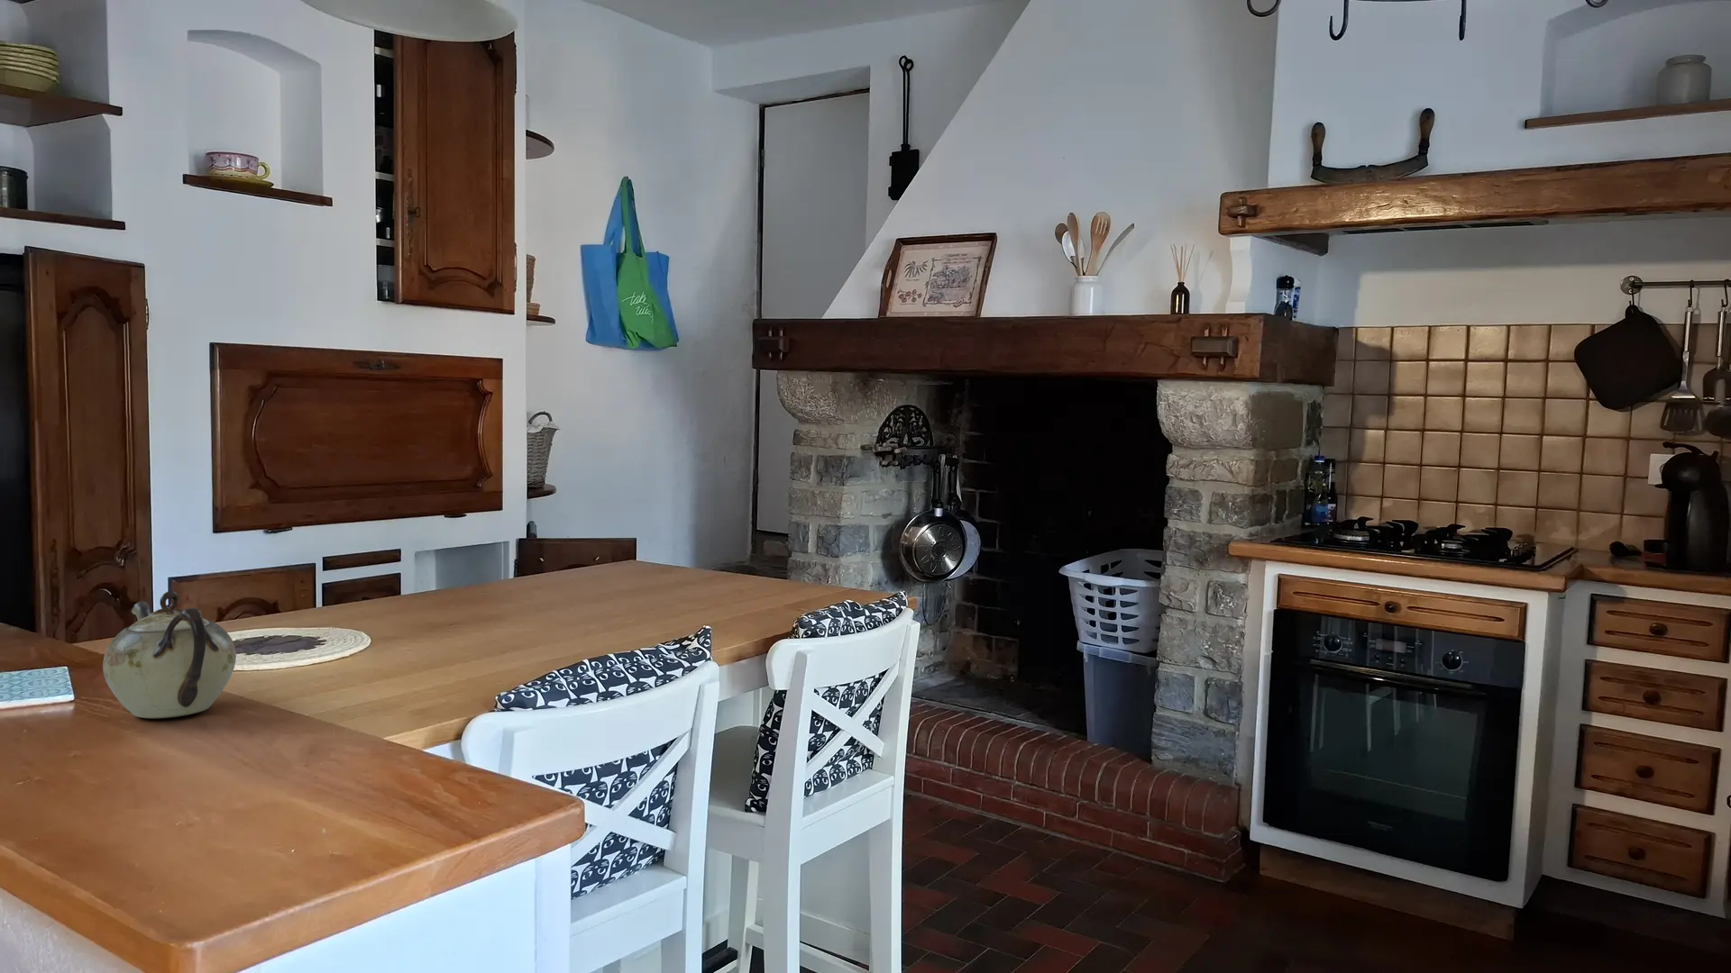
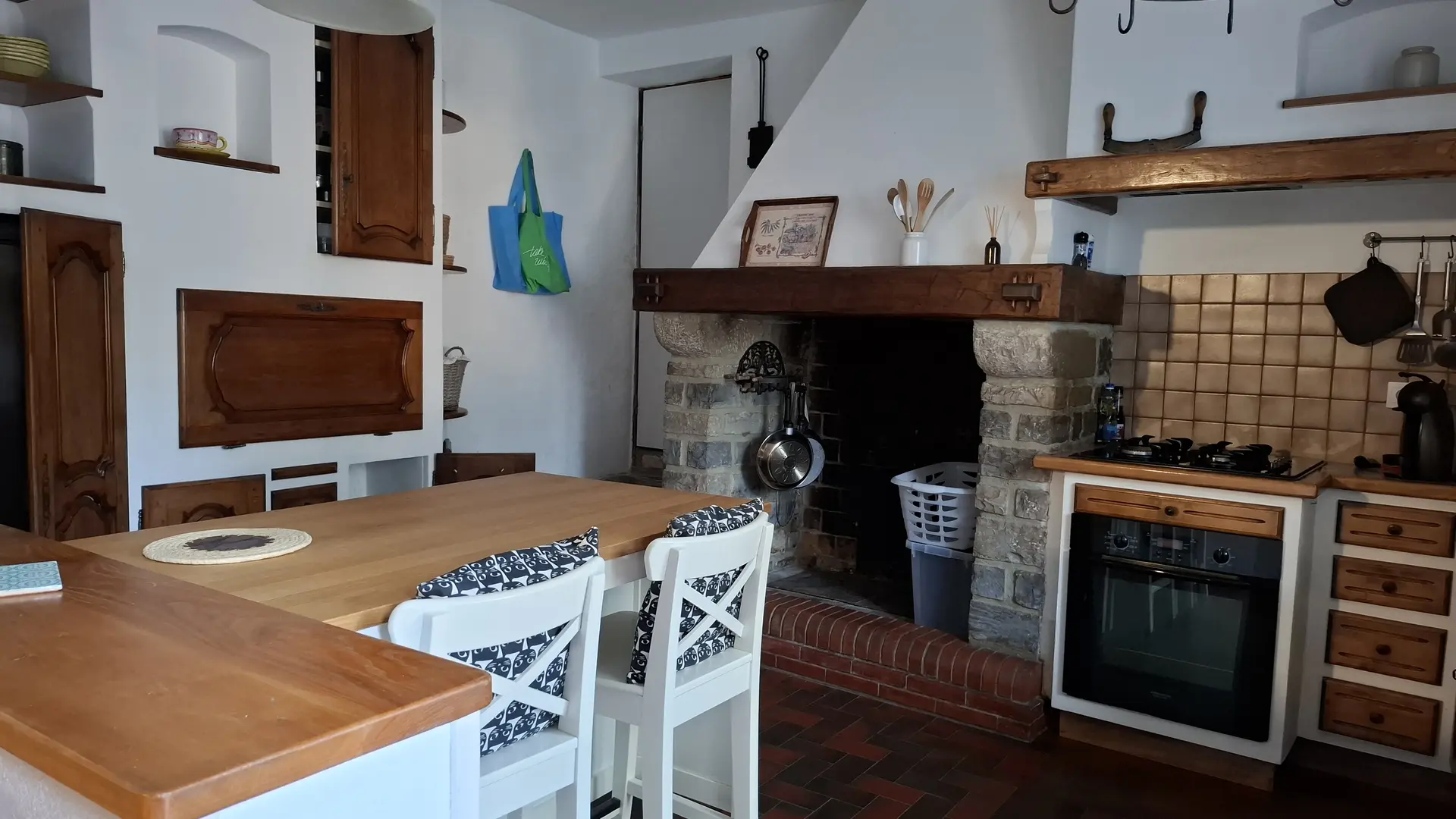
- teapot [102,590,237,719]
